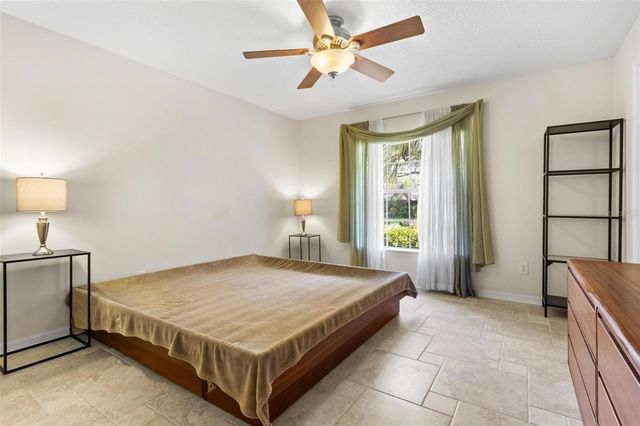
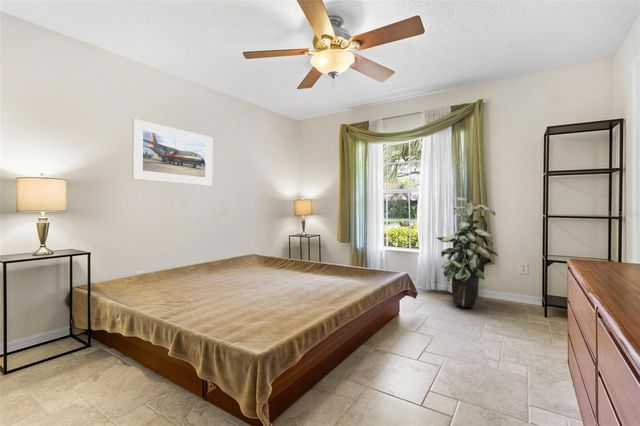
+ indoor plant [436,197,499,308]
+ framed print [131,118,213,187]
